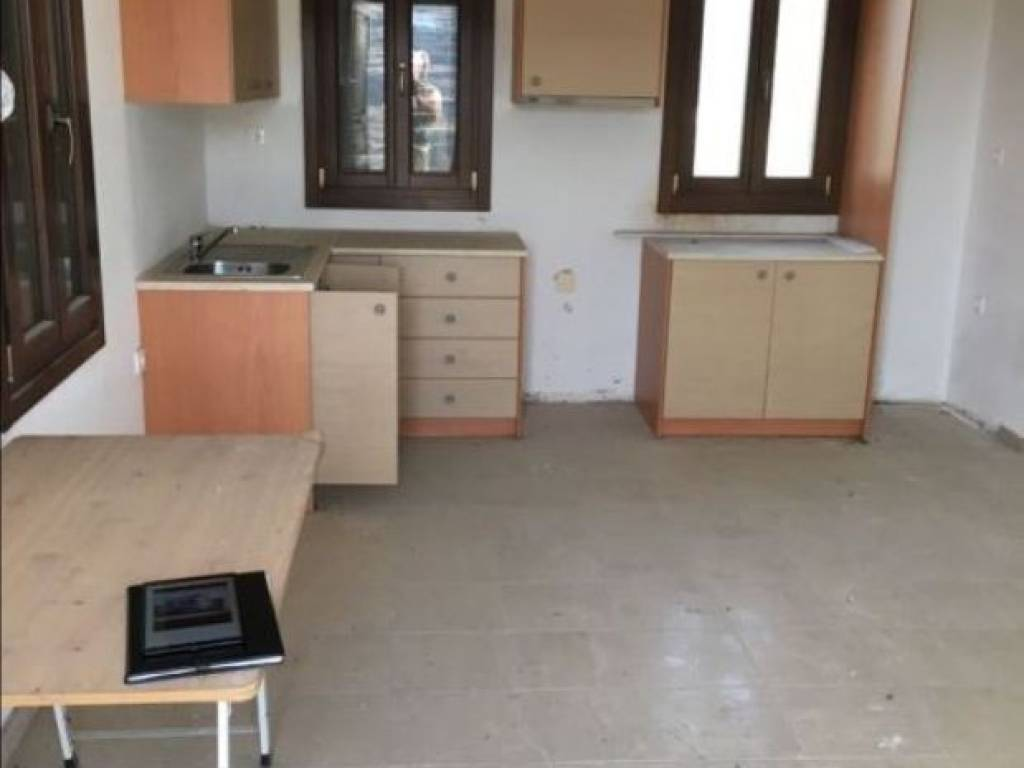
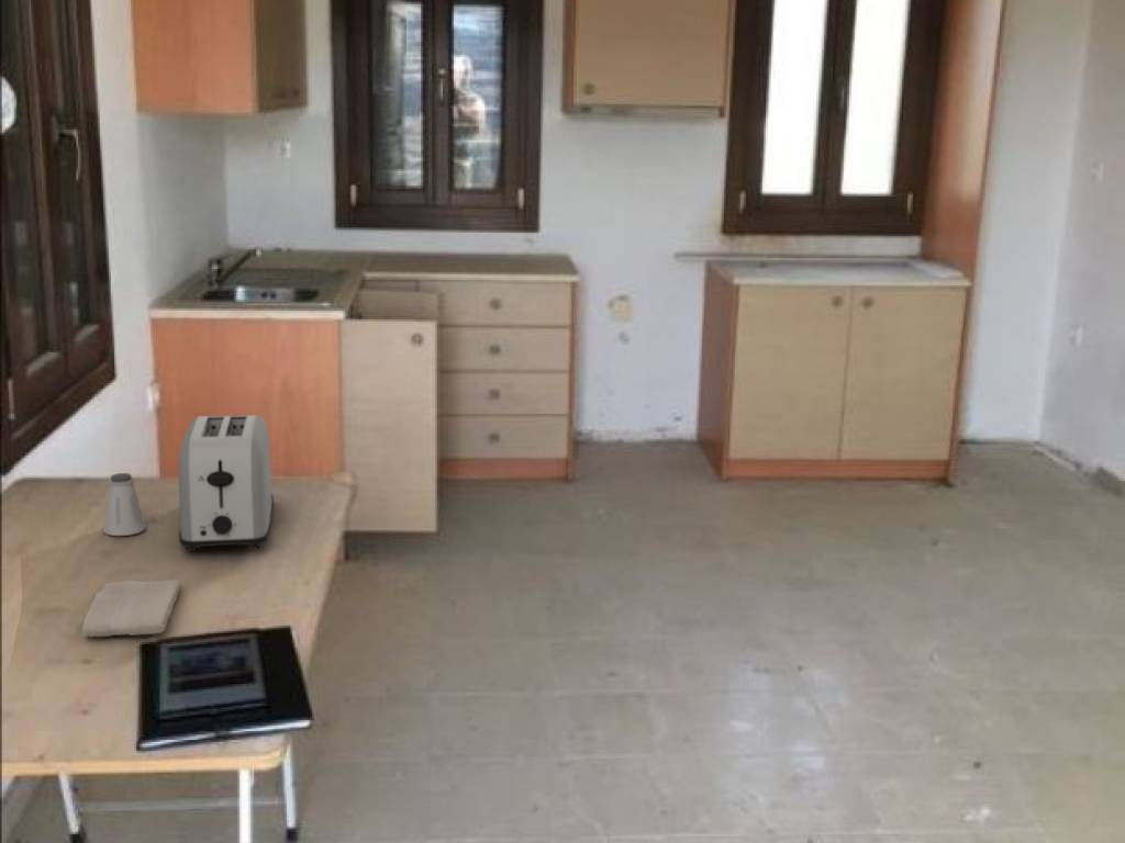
+ toaster [178,414,275,552]
+ washcloth [81,578,181,638]
+ saltshaker [102,472,147,537]
